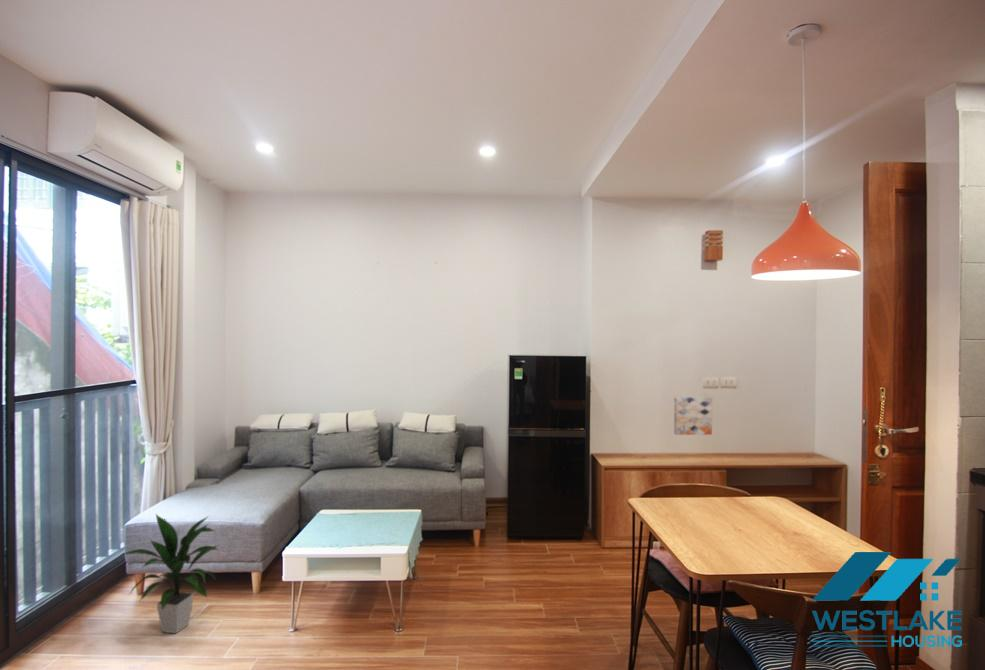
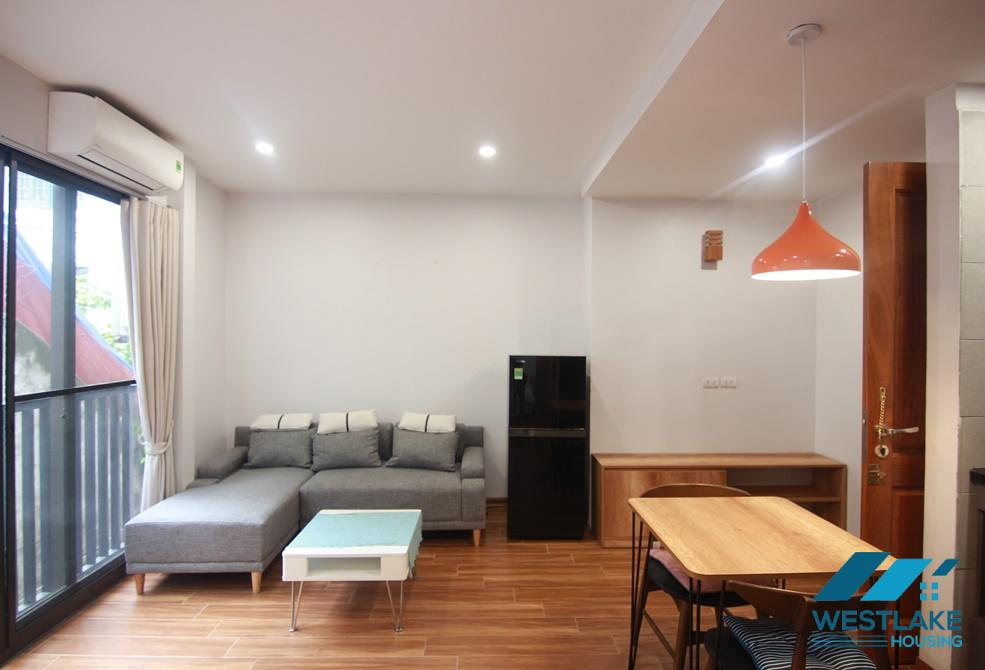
- wall art [673,396,713,436]
- indoor plant [120,513,219,634]
